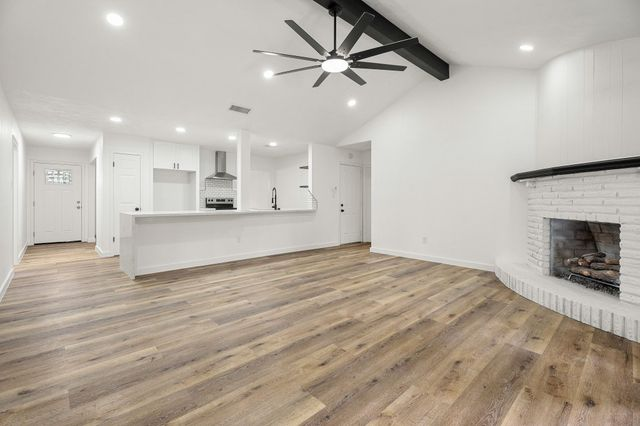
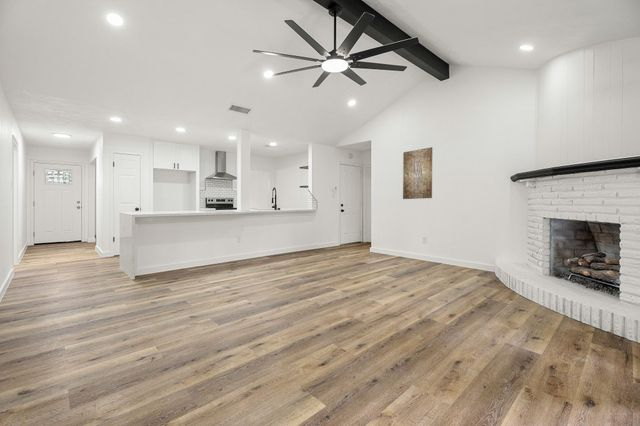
+ wall art [402,146,433,200]
